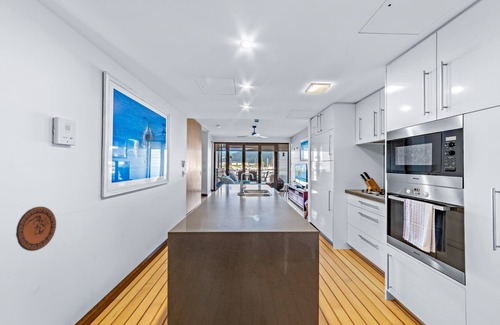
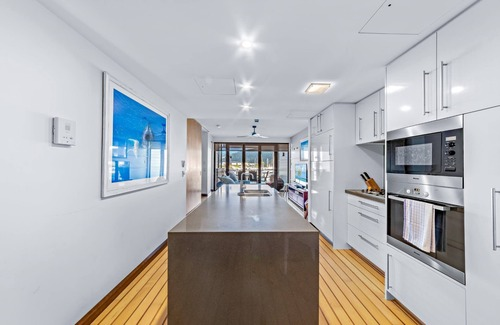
- decorative plate [15,206,57,252]
